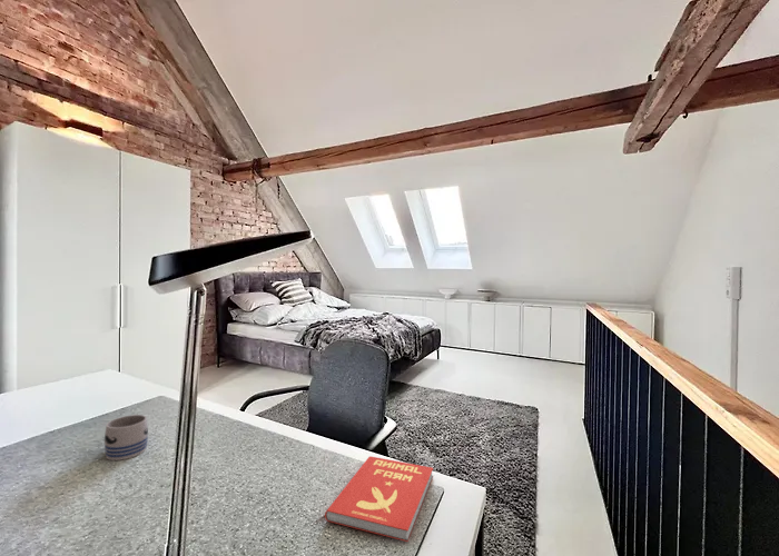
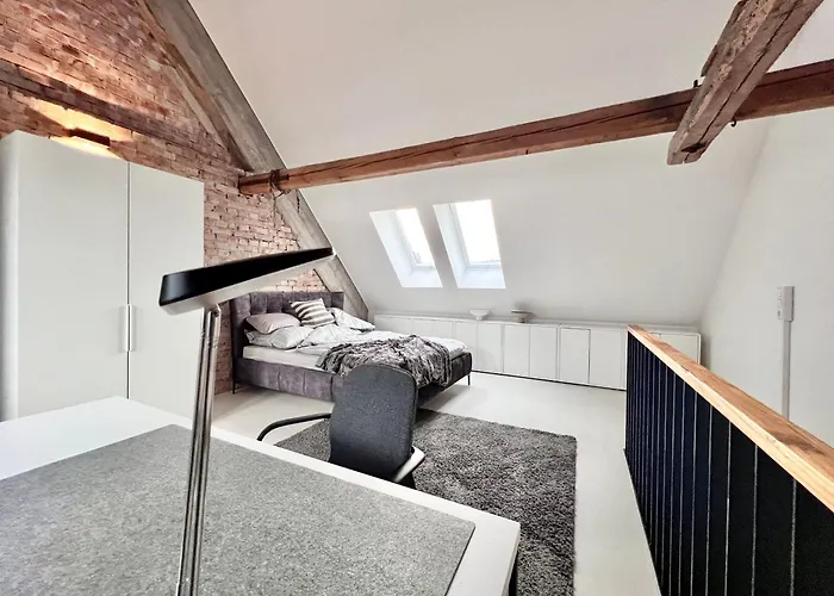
- book [324,455,434,543]
- mug [103,414,149,461]
